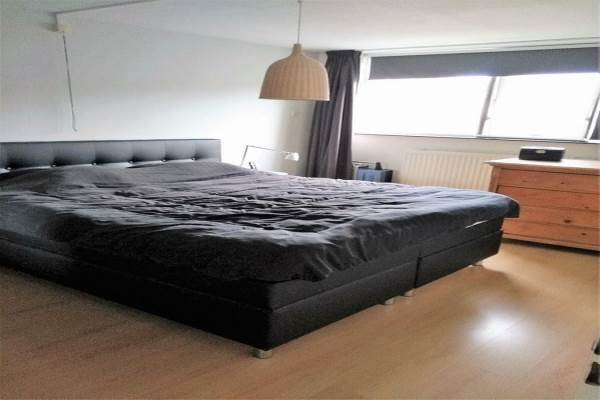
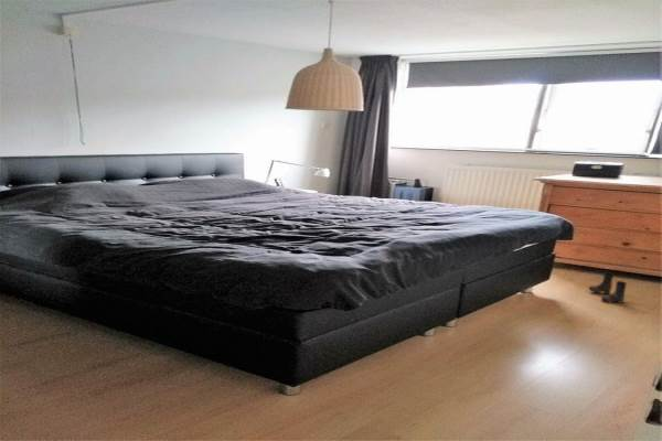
+ boots [587,271,628,304]
